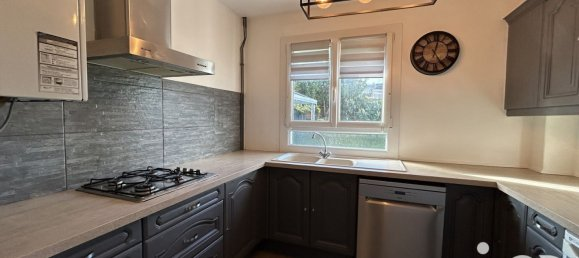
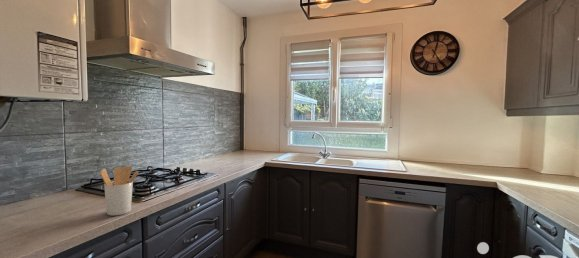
+ utensil holder [99,165,139,217]
